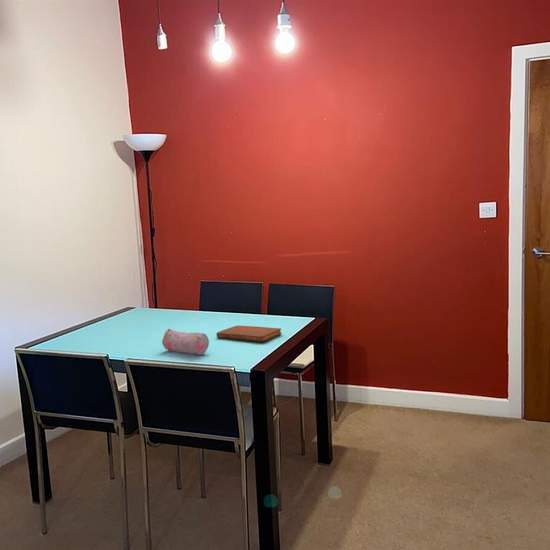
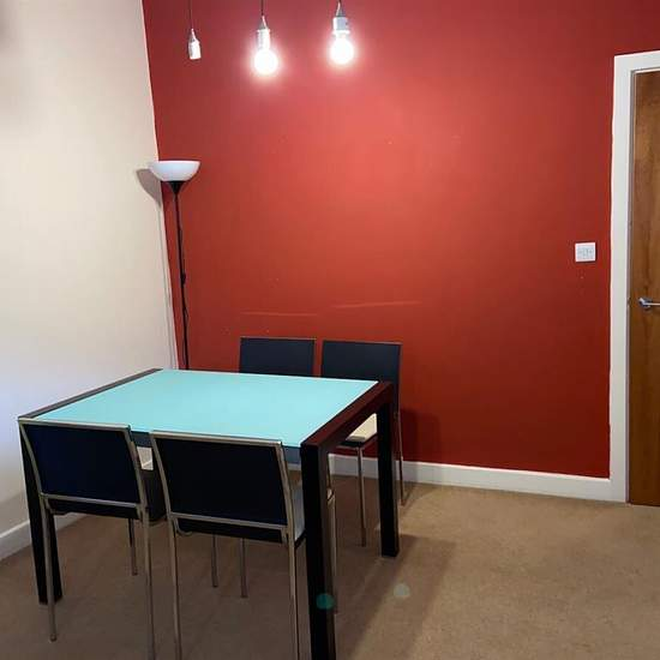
- pencil case [161,328,210,355]
- notebook [216,325,282,343]
